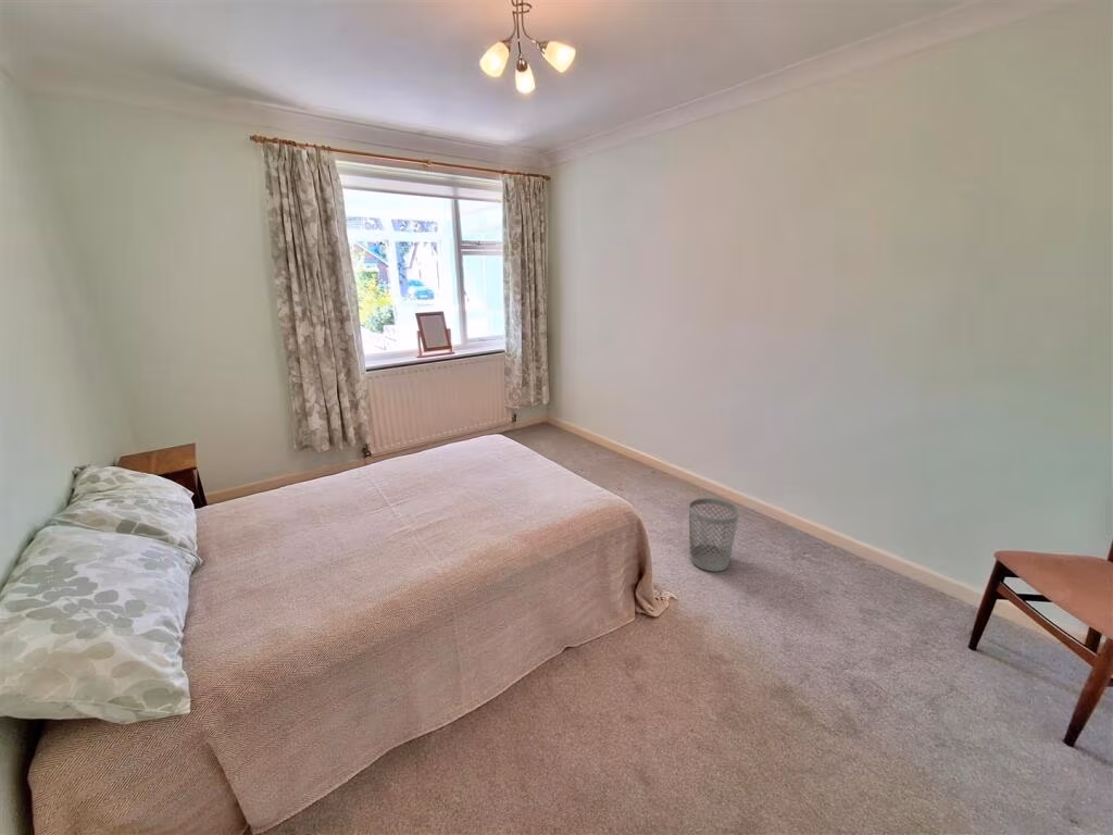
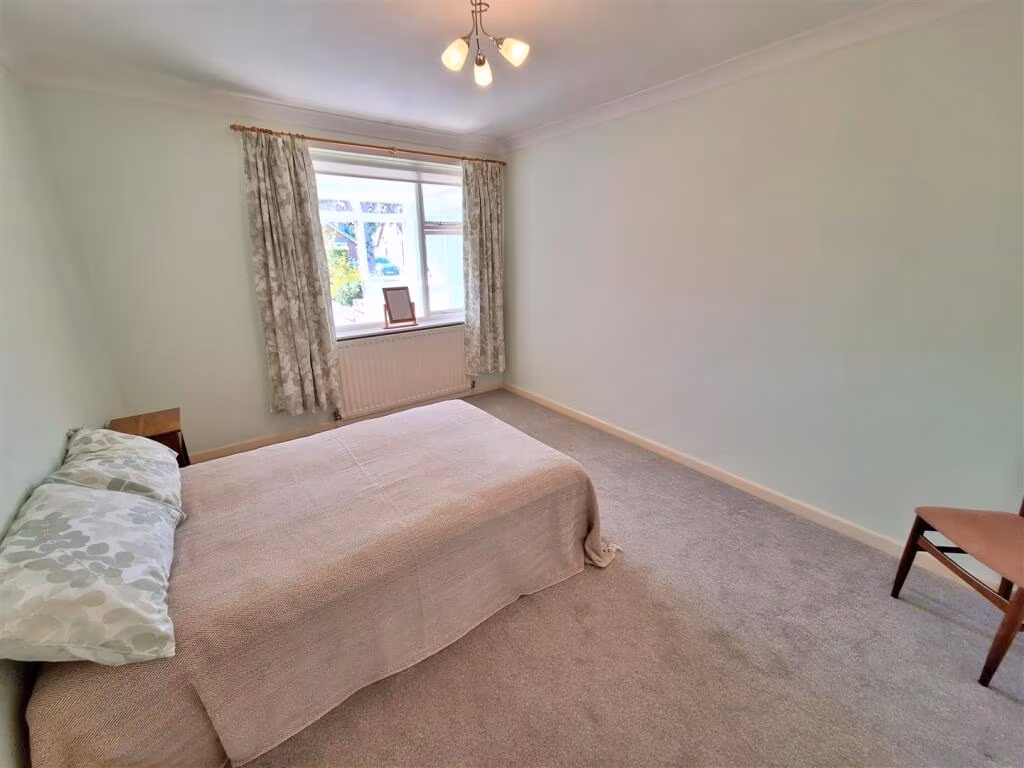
- wastebasket [688,497,740,572]
